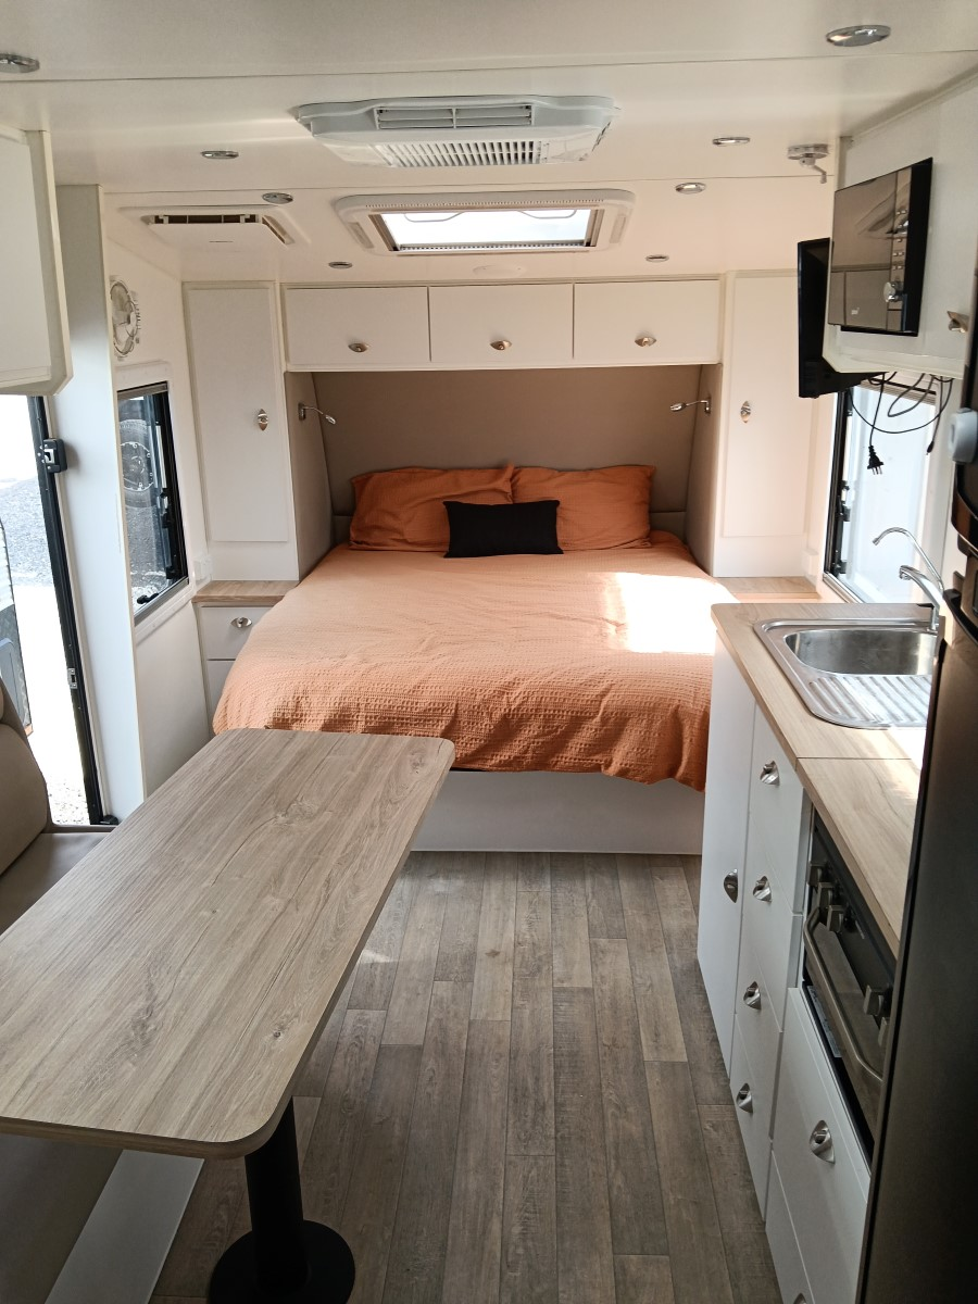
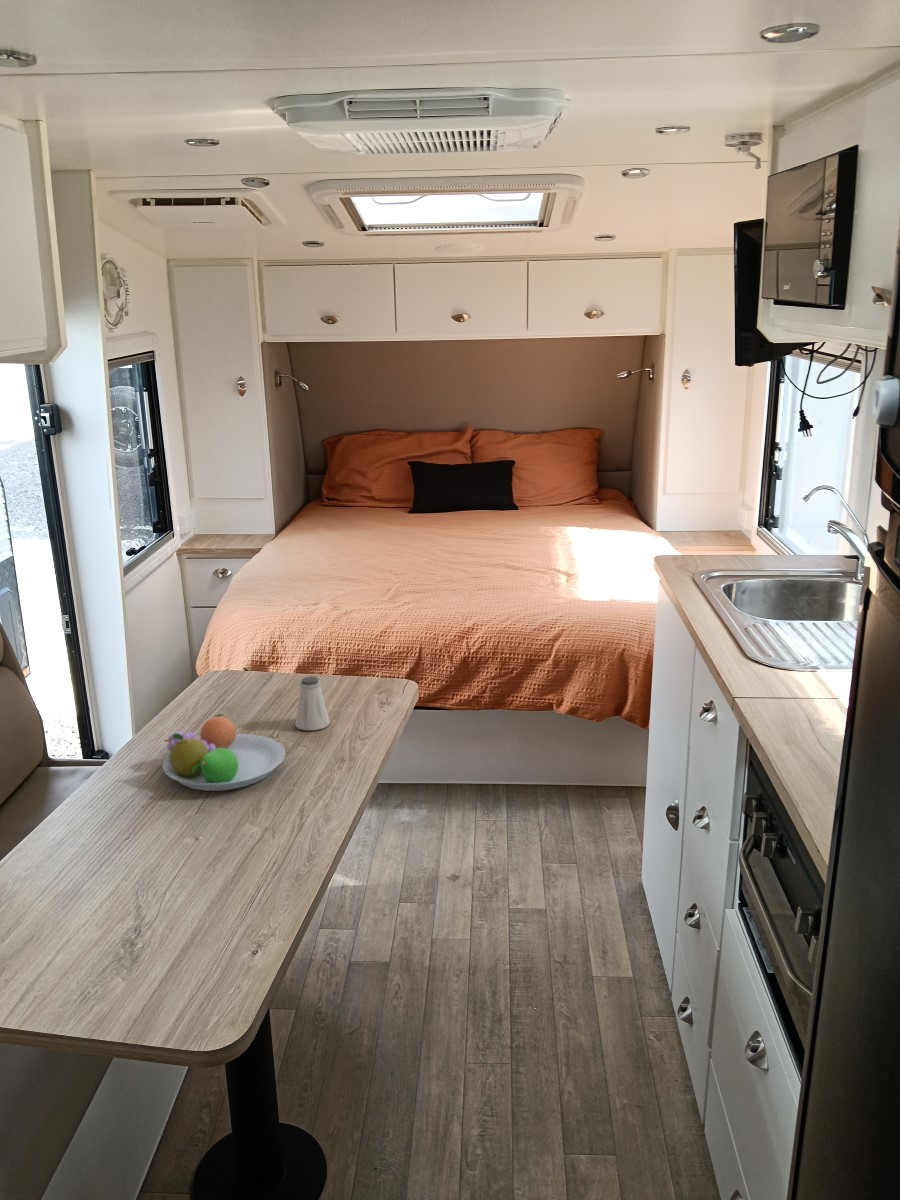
+ saltshaker [294,675,331,731]
+ fruit bowl [161,713,286,792]
